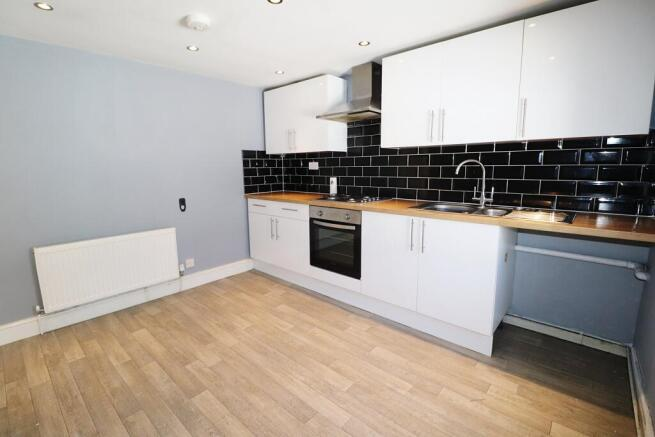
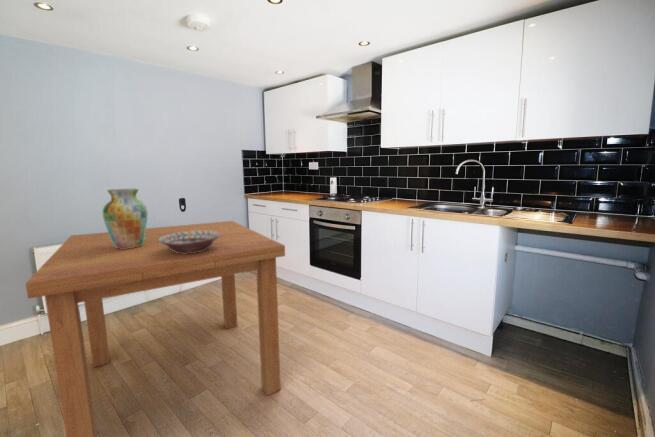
+ decorative bowl [158,231,220,254]
+ vase [102,188,148,249]
+ dining table [24,220,286,437]
